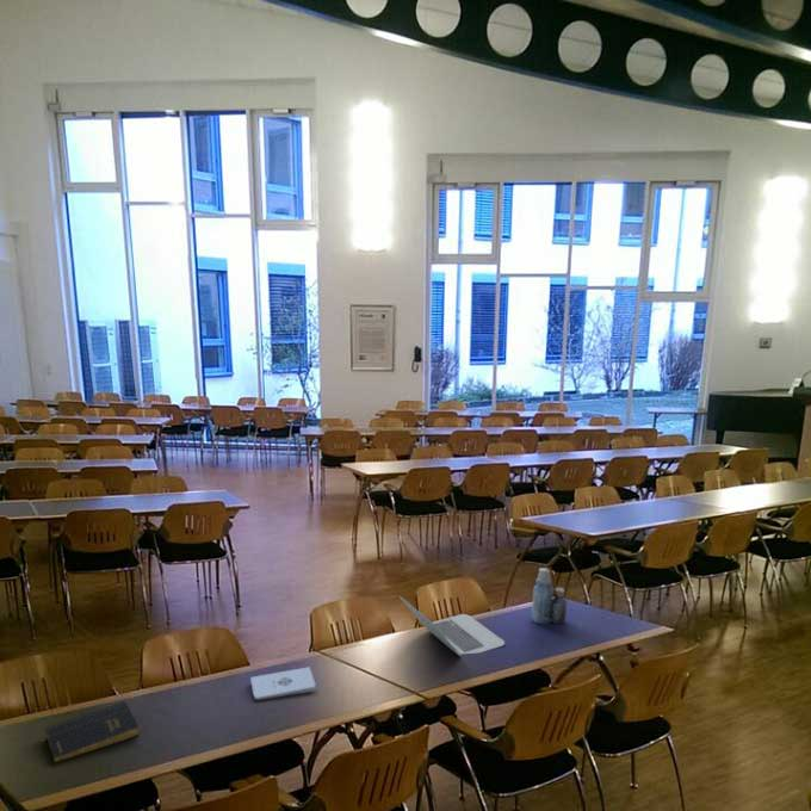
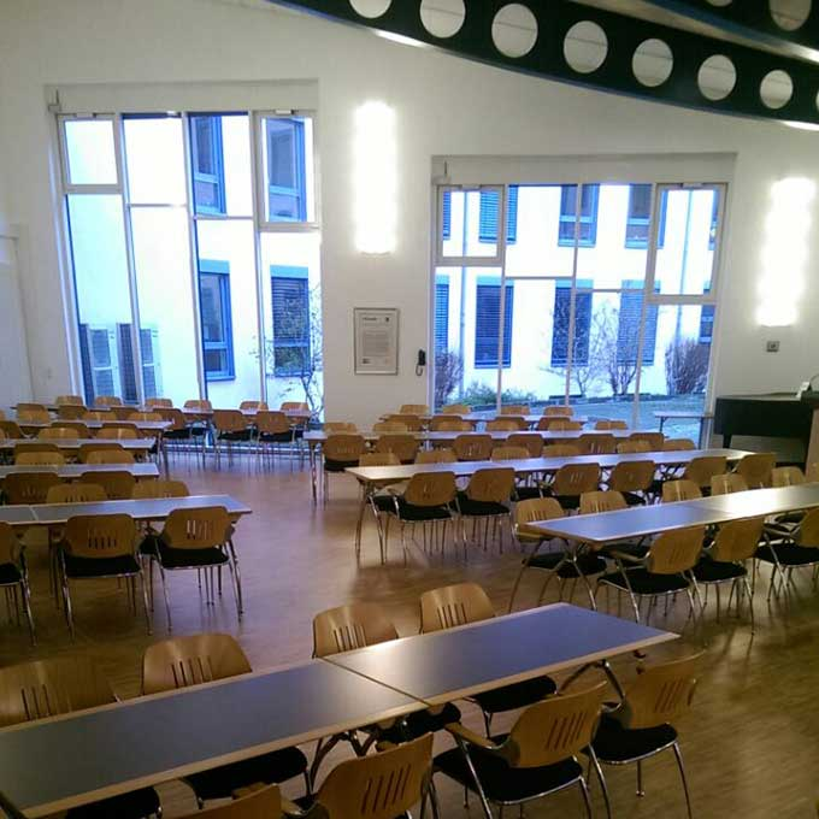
- book [41,700,140,763]
- notepad [249,665,317,701]
- laptop [398,595,506,657]
- bottle [531,567,568,625]
